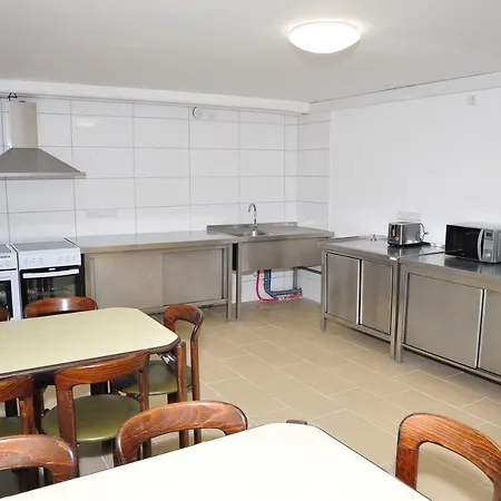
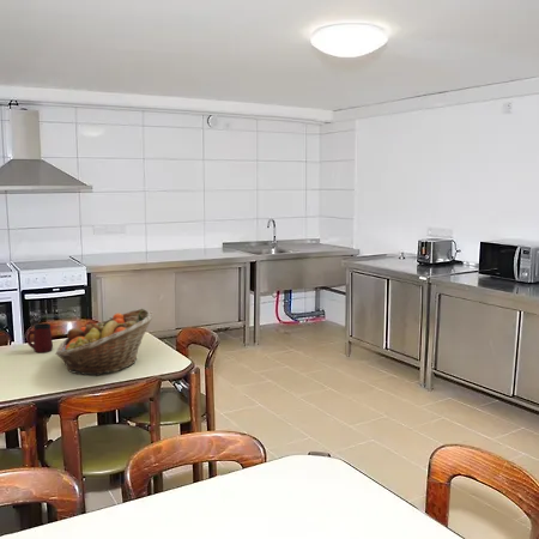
+ mug [25,322,54,353]
+ fruit basket [55,308,155,377]
